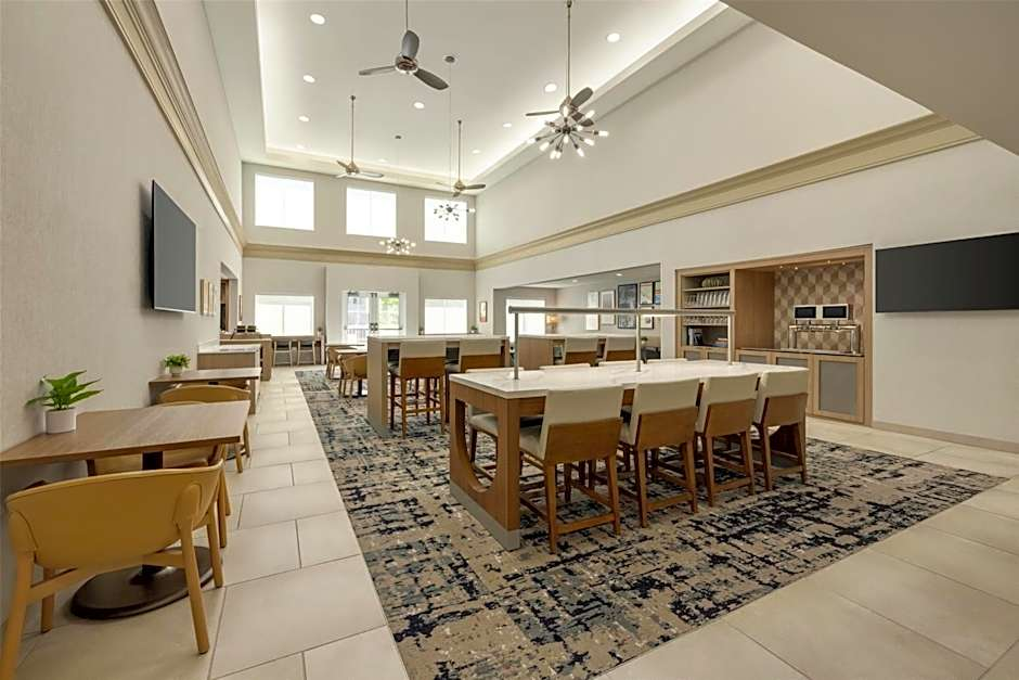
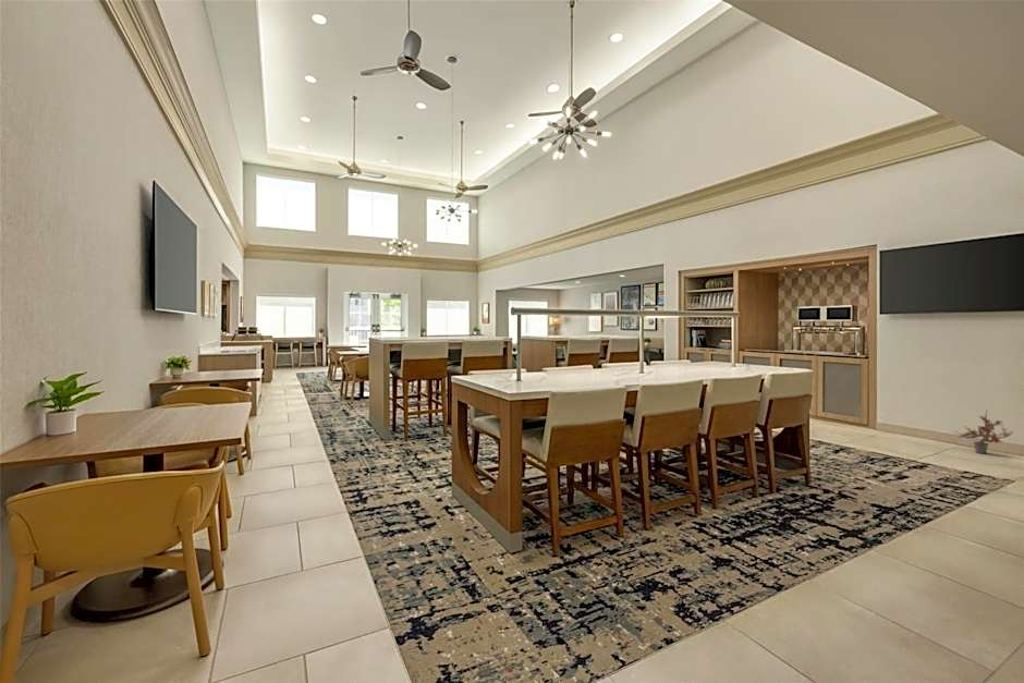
+ potted plant [951,410,1013,454]
